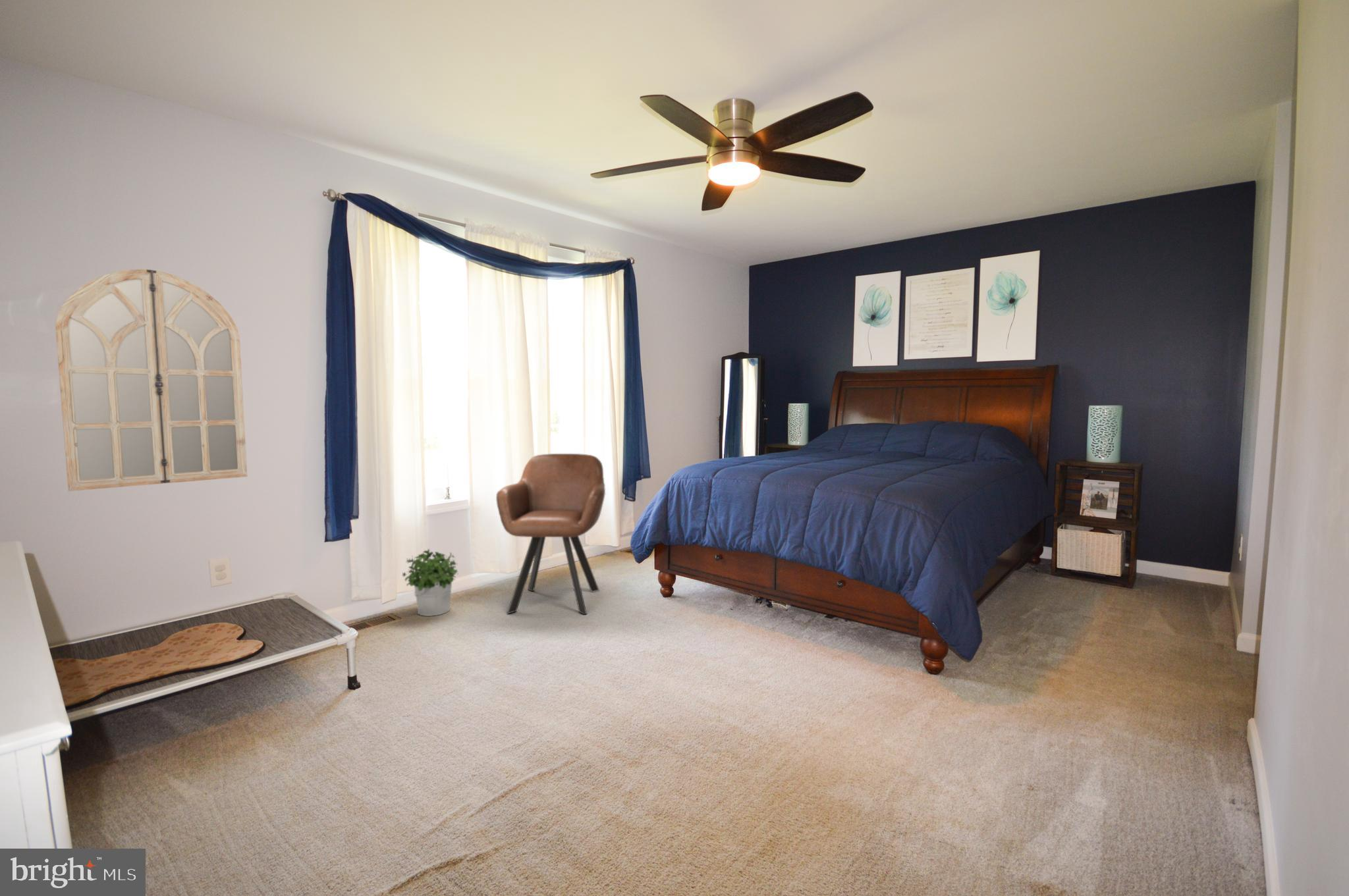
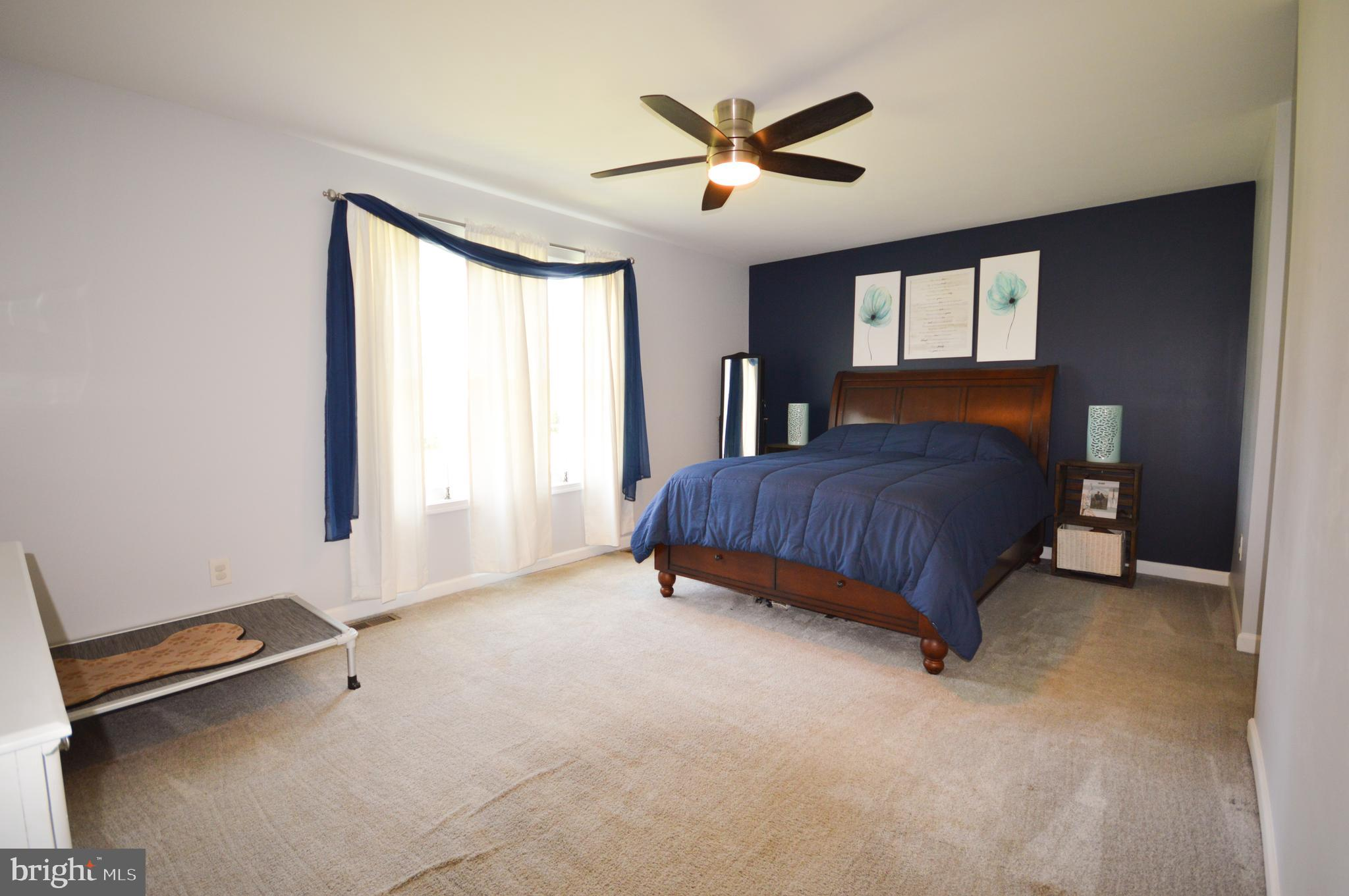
- potted plant [402,548,459,617]
- home mirror [55,269,248,492]
- armchair [495,453,606,616]
